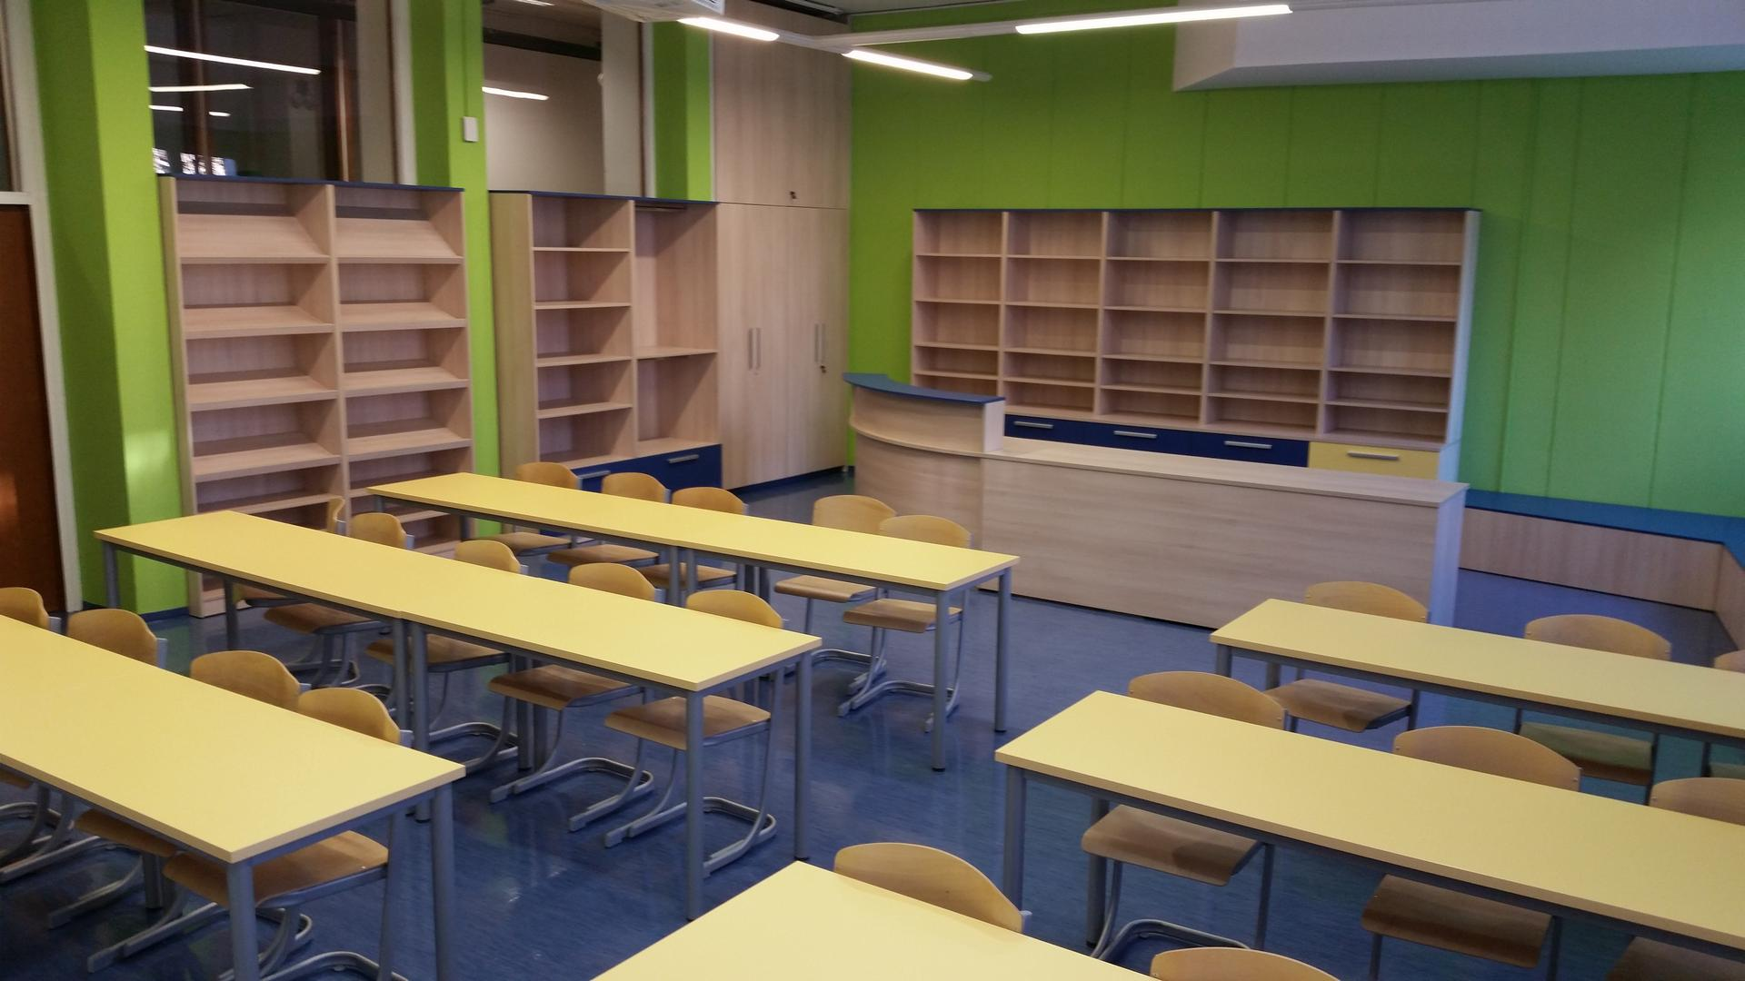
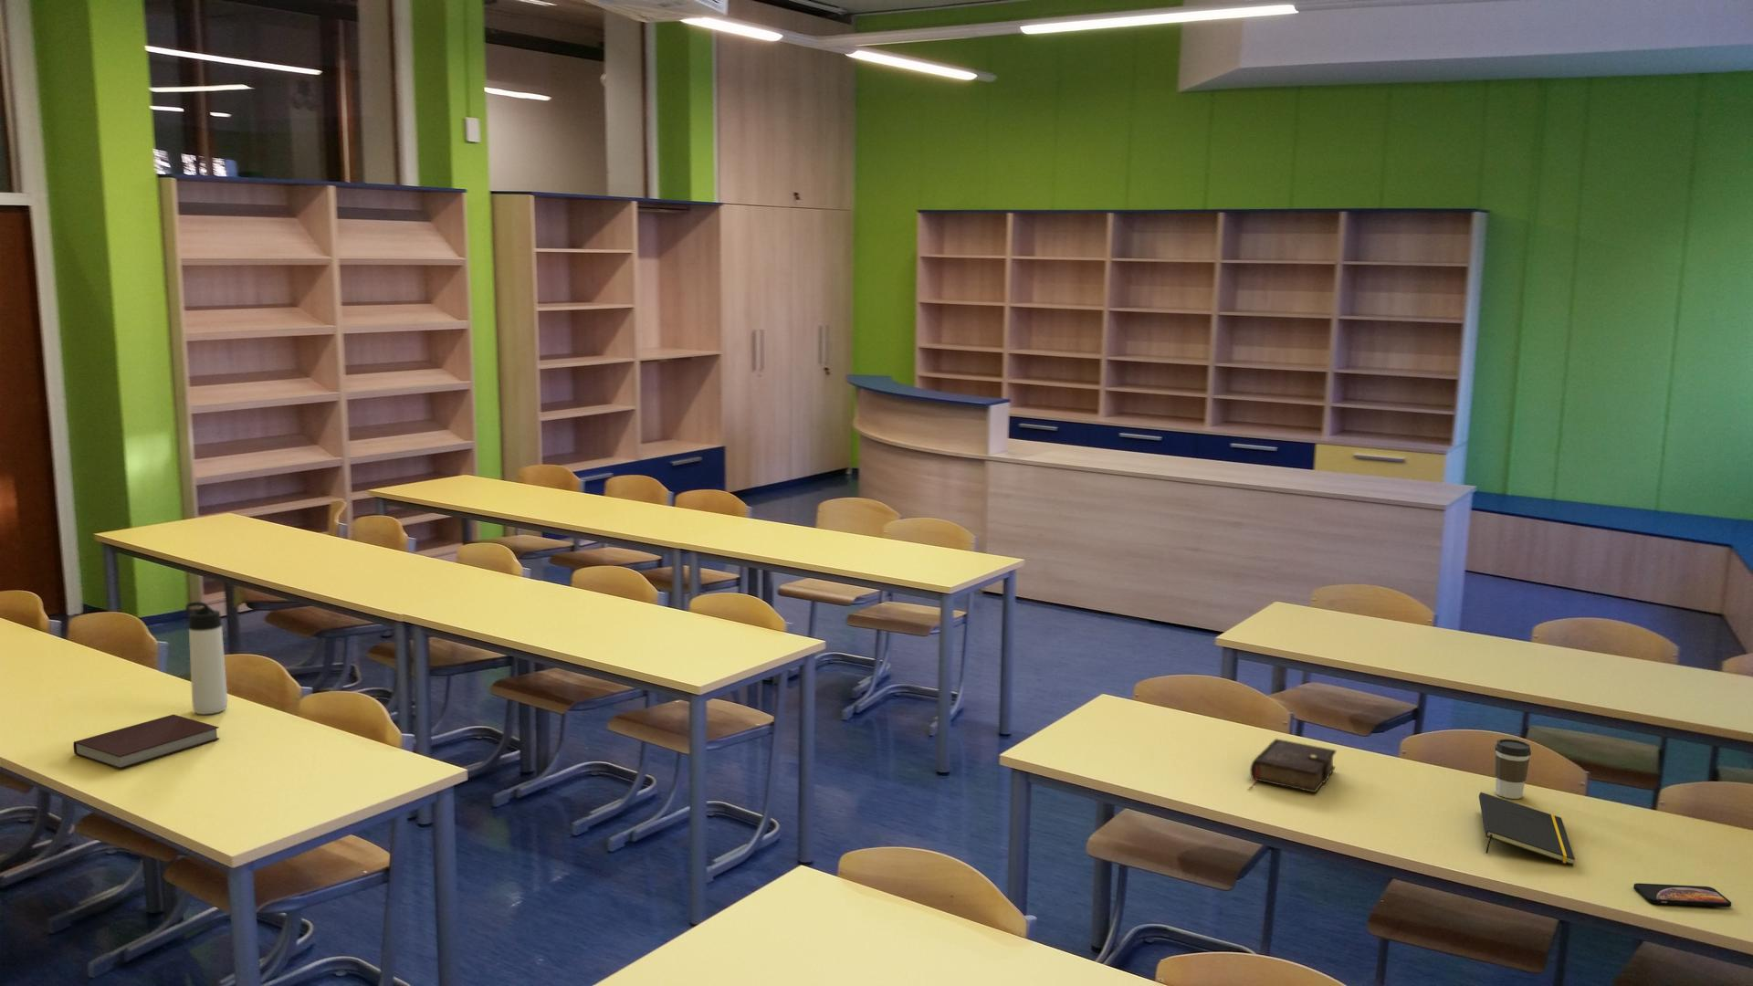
+ notebook [72,714,220,769]
+ coffee cup [1494,738,1531,799]
+ book [1247,738,1336,793]
+ thermos bottle [184,601,229,715]
+ smartphone [1633,882,1733,908]
+ notepad [1478,791,1576,867]
